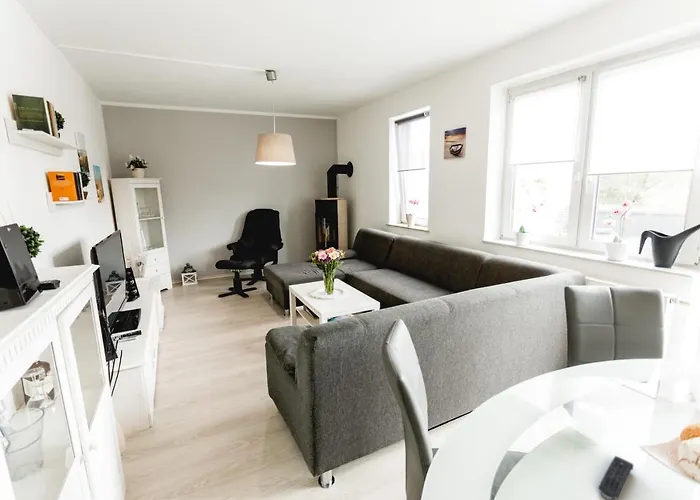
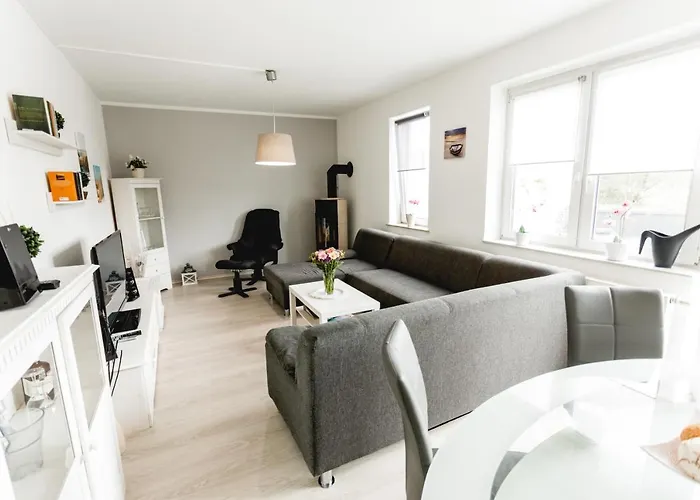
- remote control [598,455,634,500]
